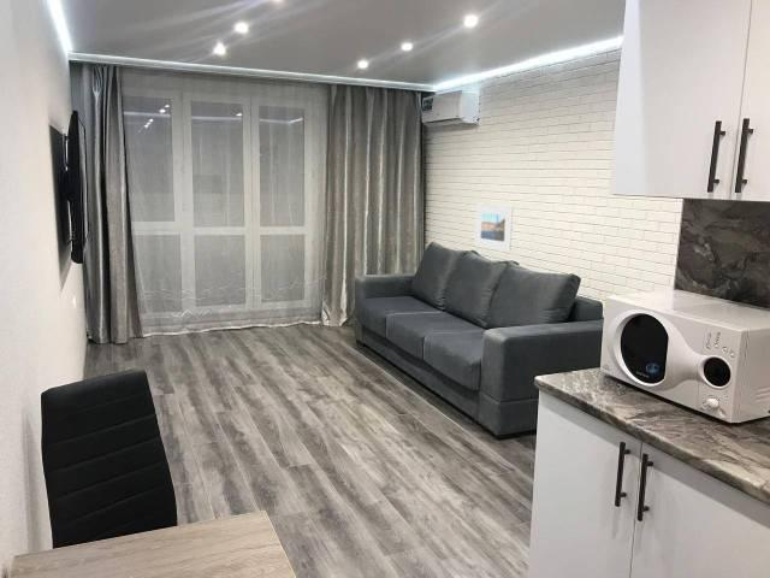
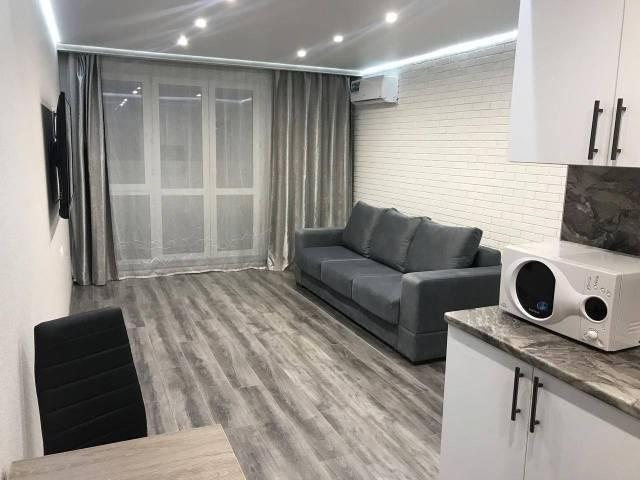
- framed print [474,204,515,252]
